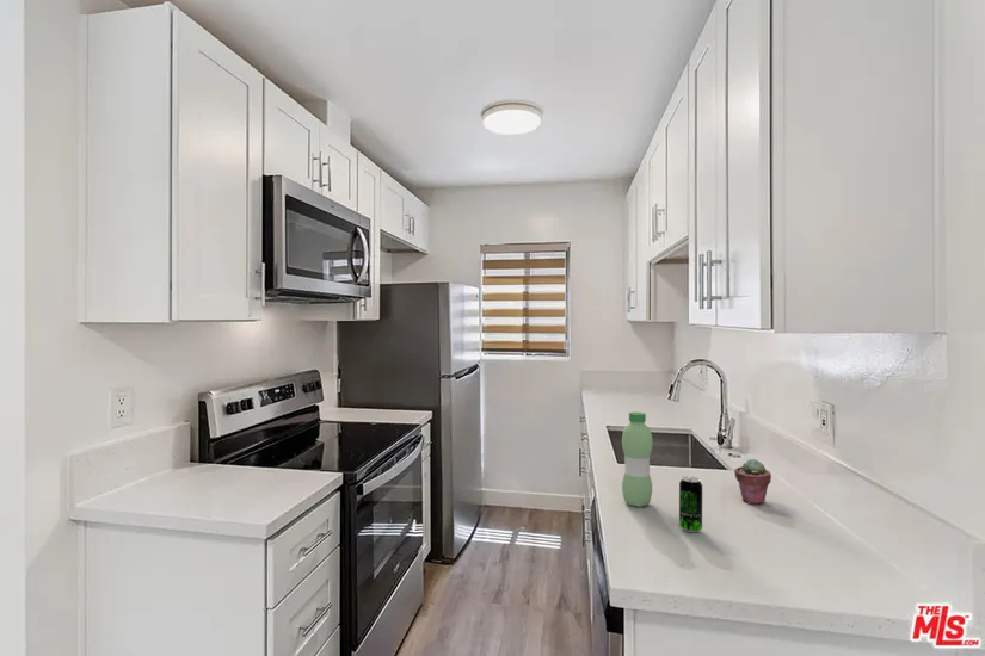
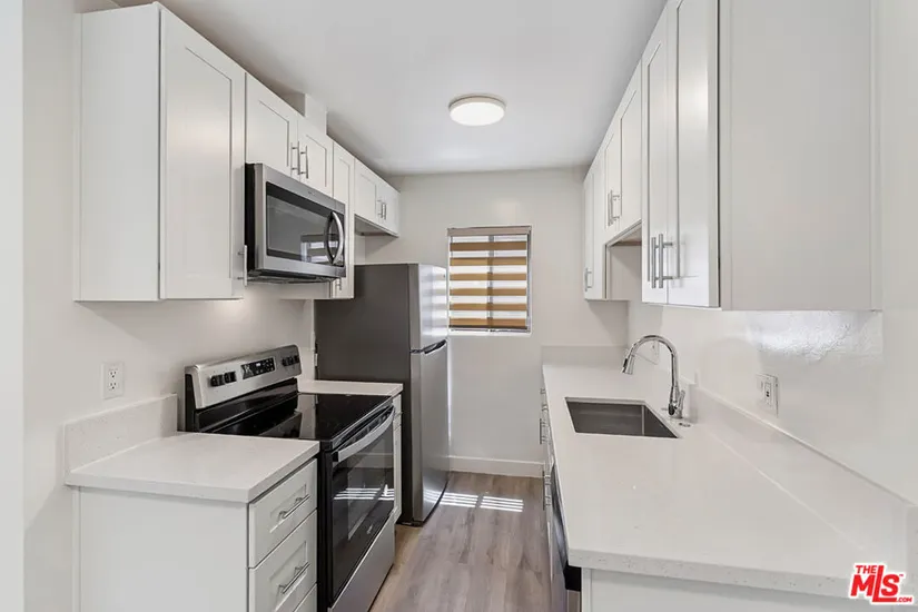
- water bottle [621,411,653,508]
- potted succulent [733,458,772,506]
- beverage can [678,475,703,533]
